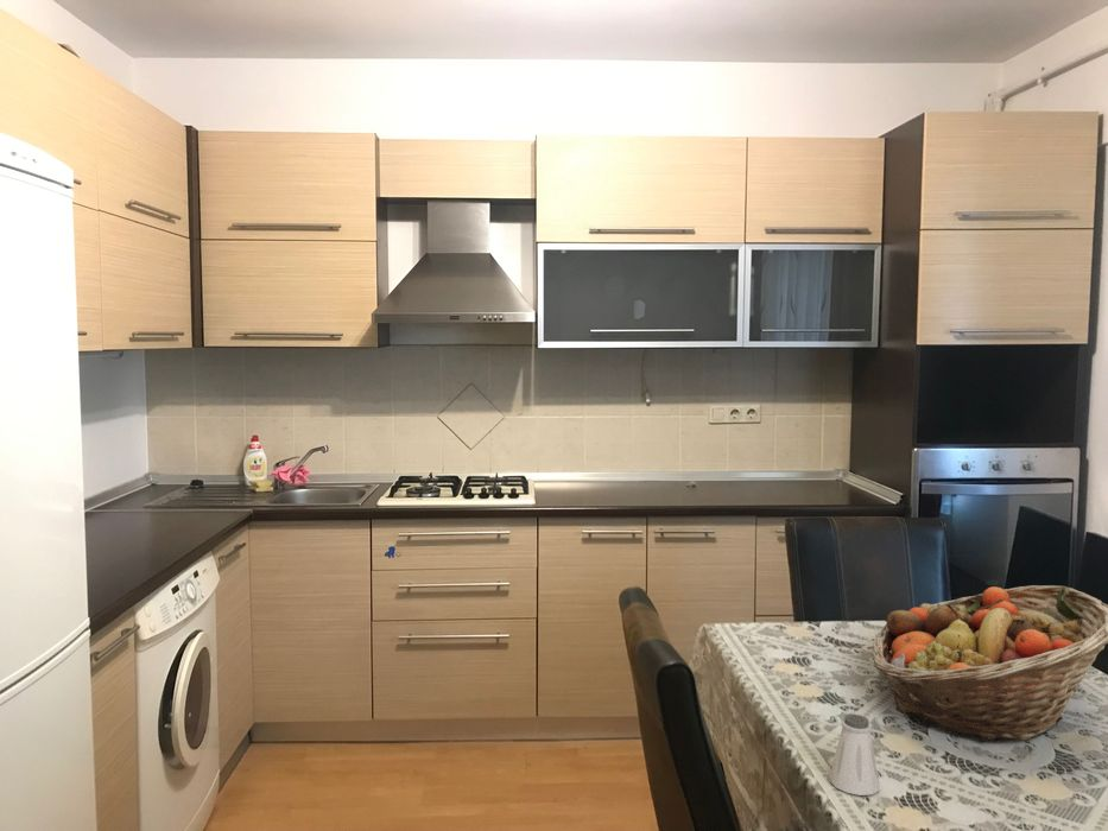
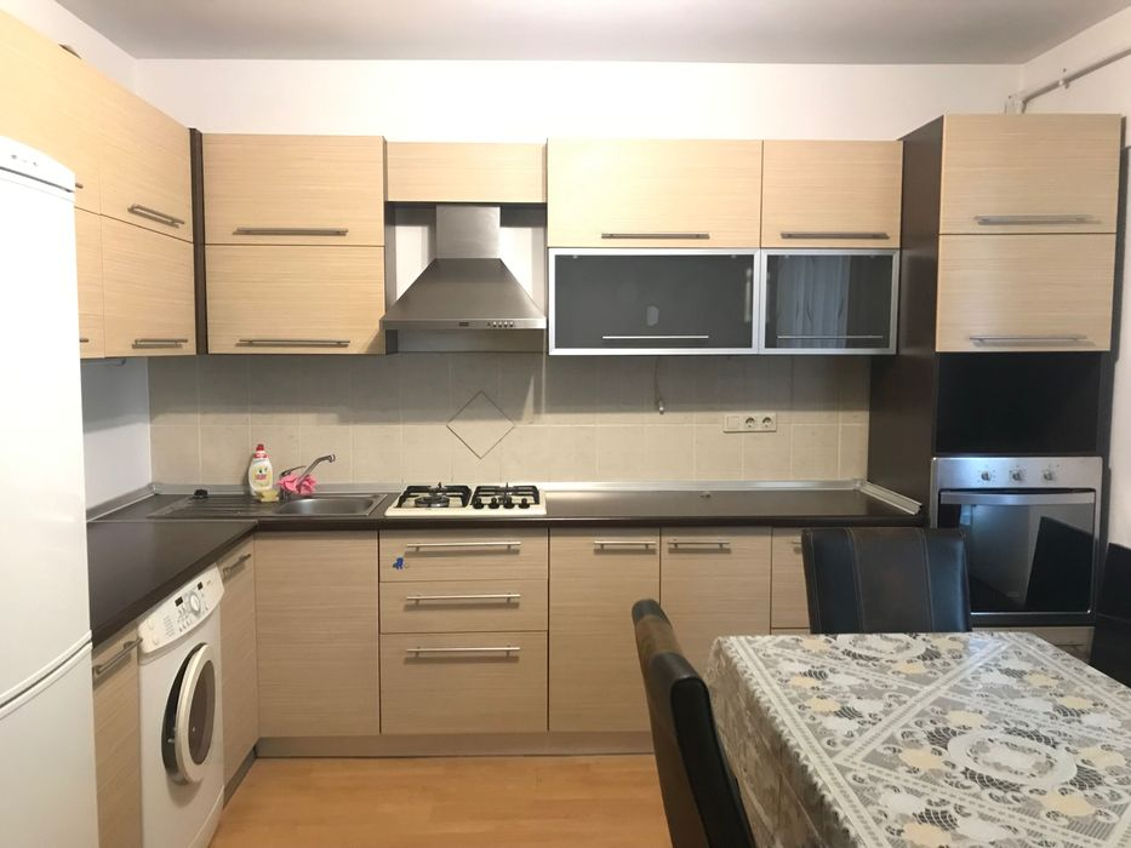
- saltshaker [829,713,881,797]
- fruit basket [870,584,1108,744]
